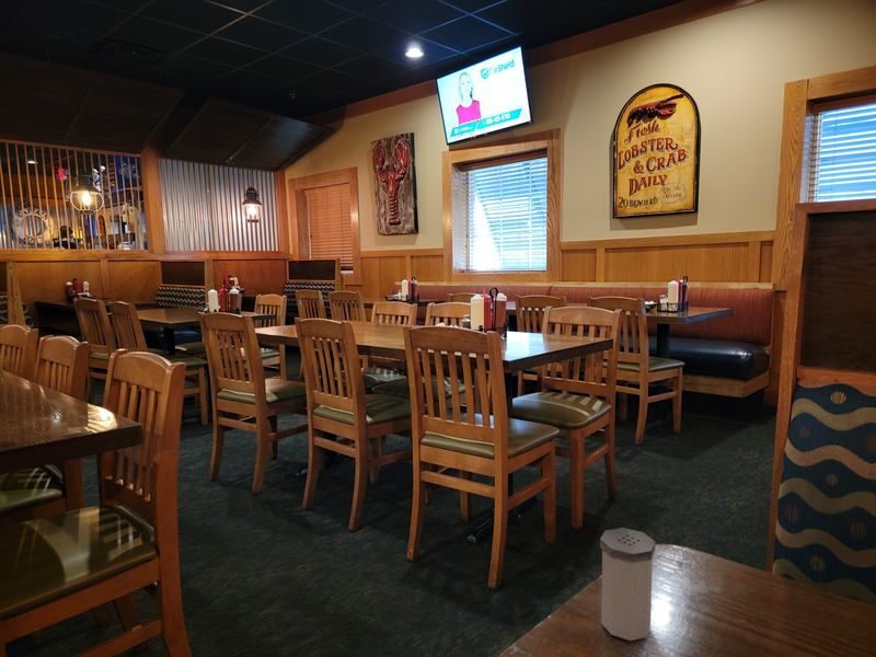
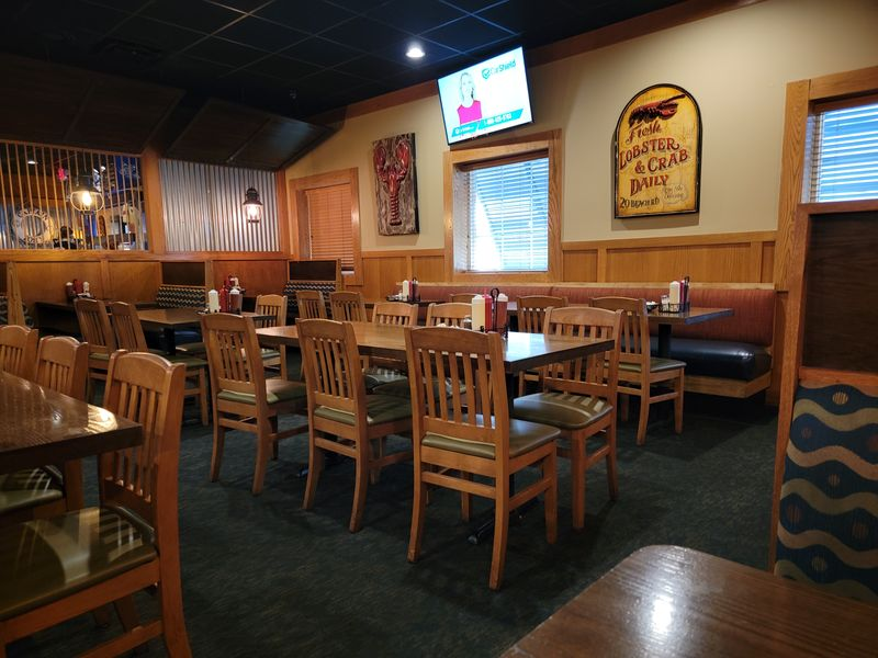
- salt shaker [599,527,656,642]
